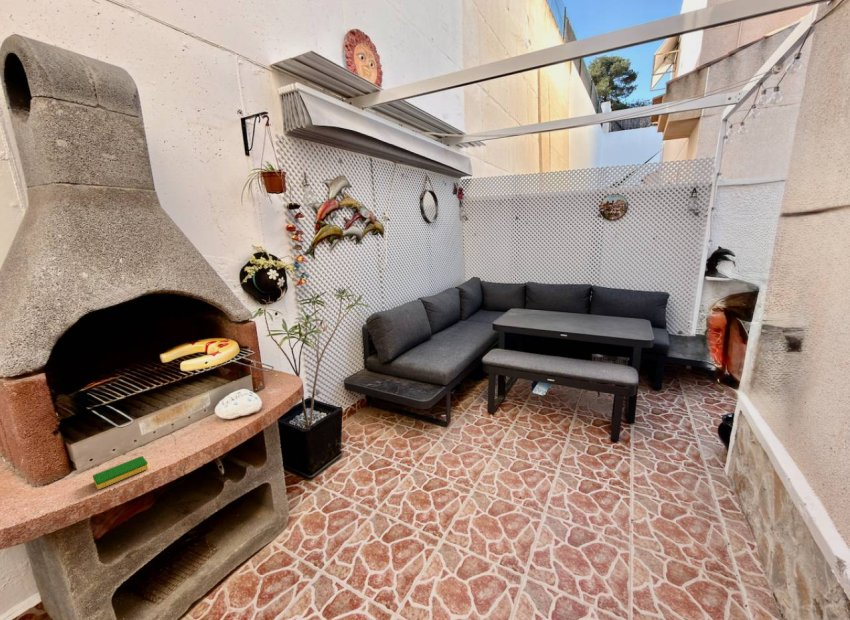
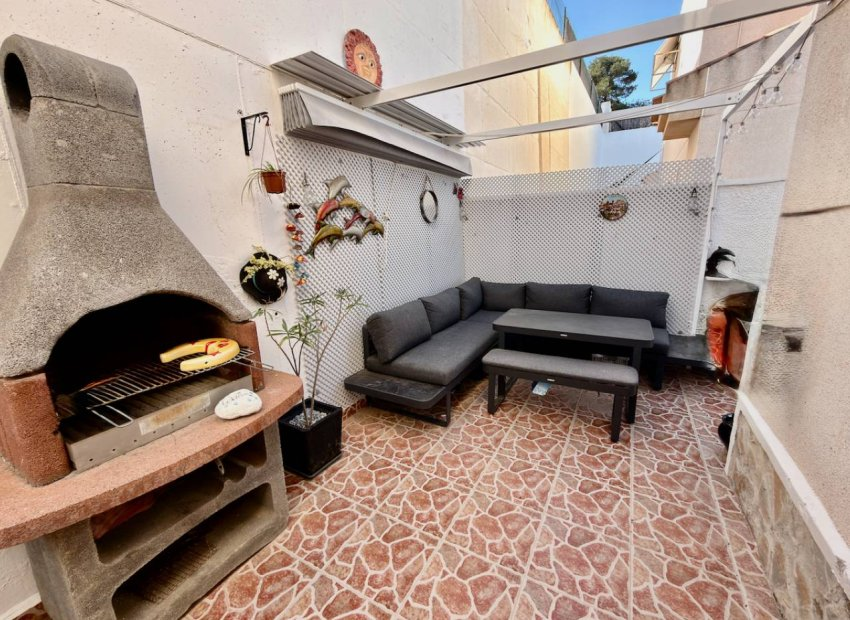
- dish sponge [92,455,150,490]
